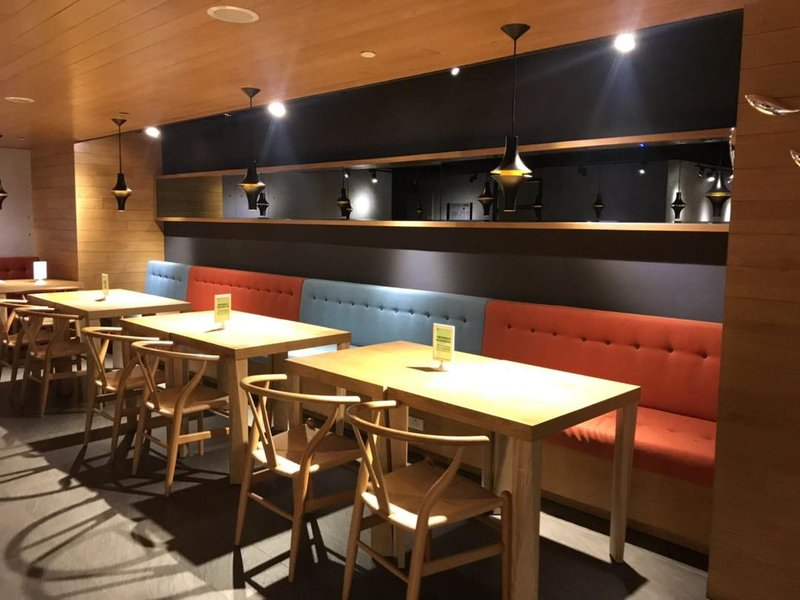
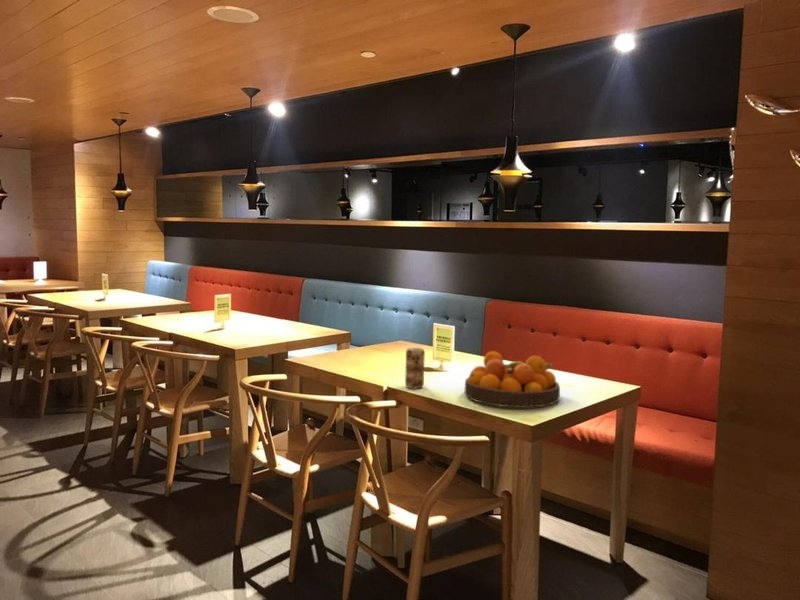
+ beverage can [404,347,426,389]
+ fruit bowl [463,350,561,409]
